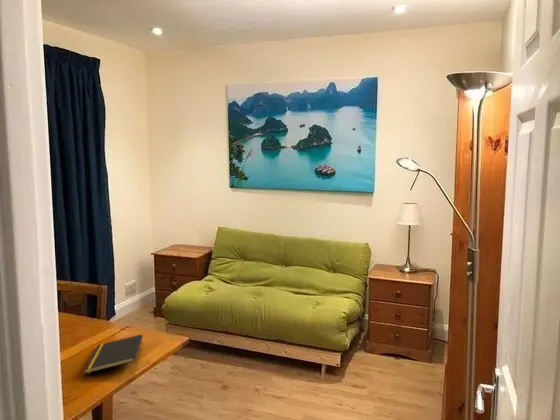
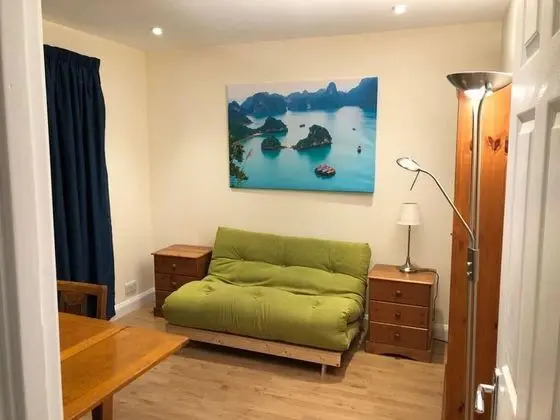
- notepad [83,333,144,375]
